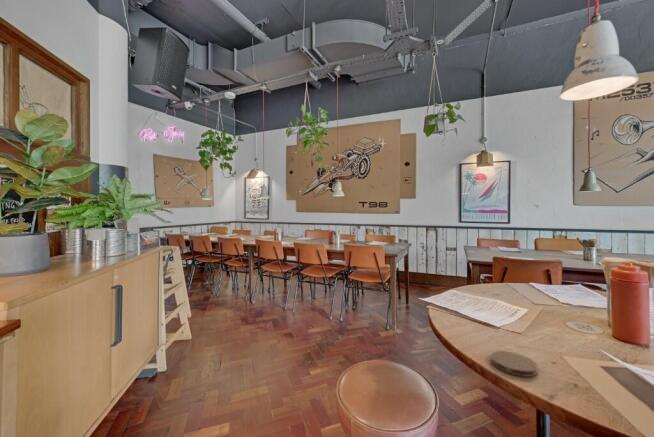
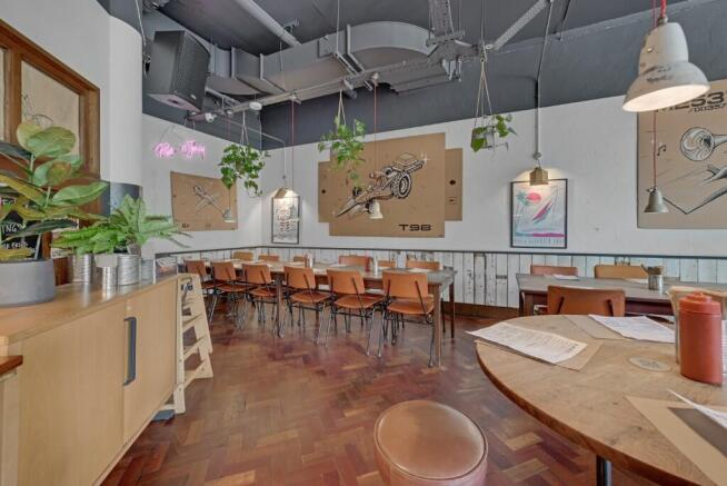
- coaster [490,350,539,378]
